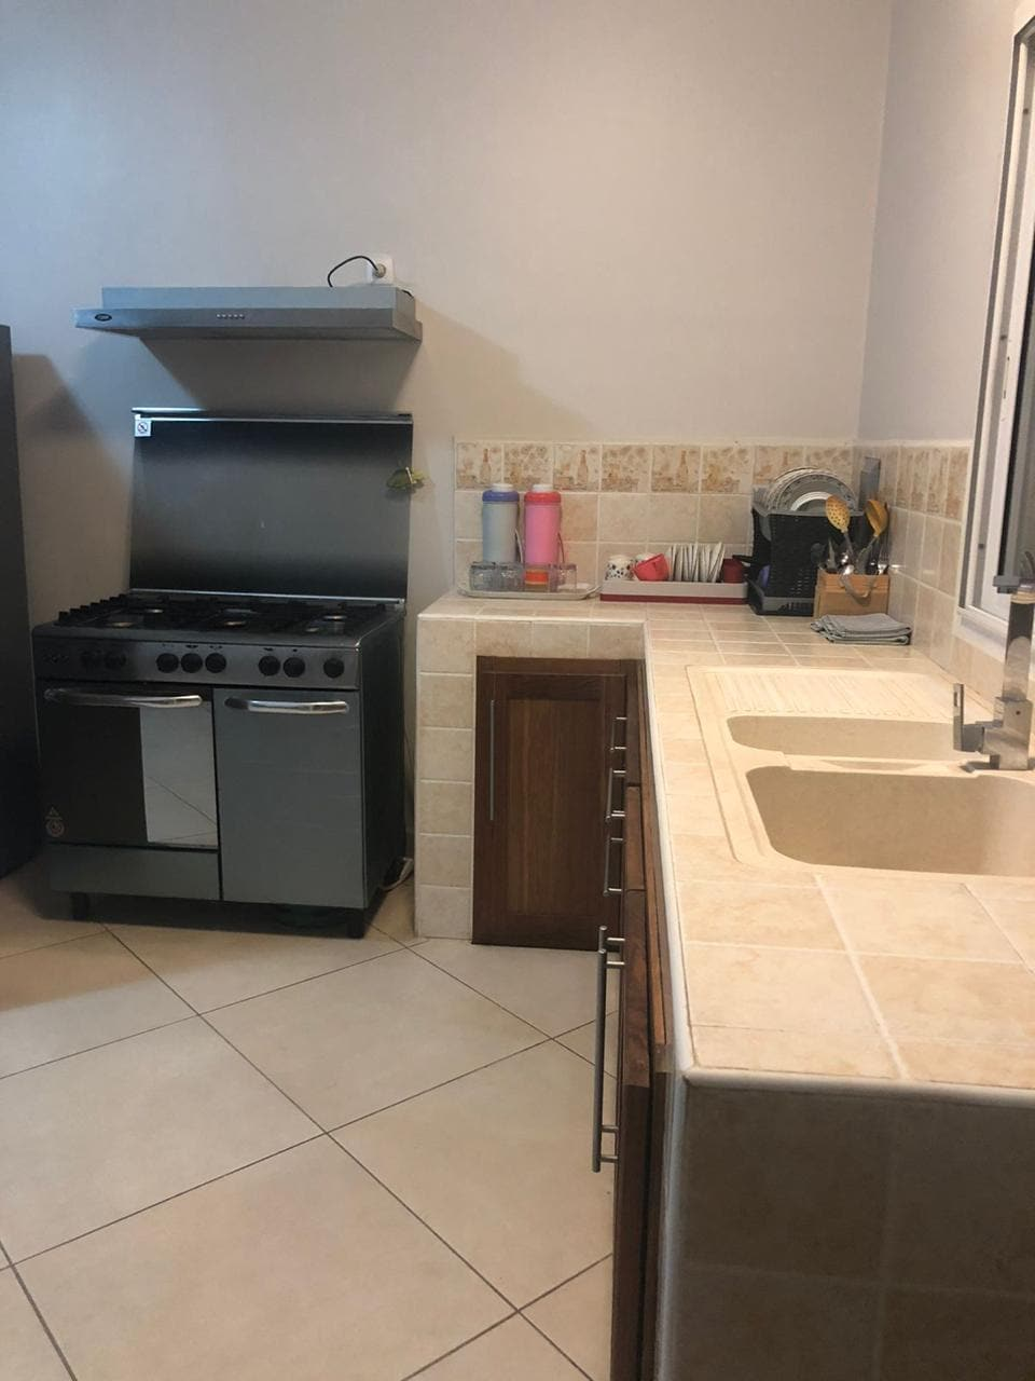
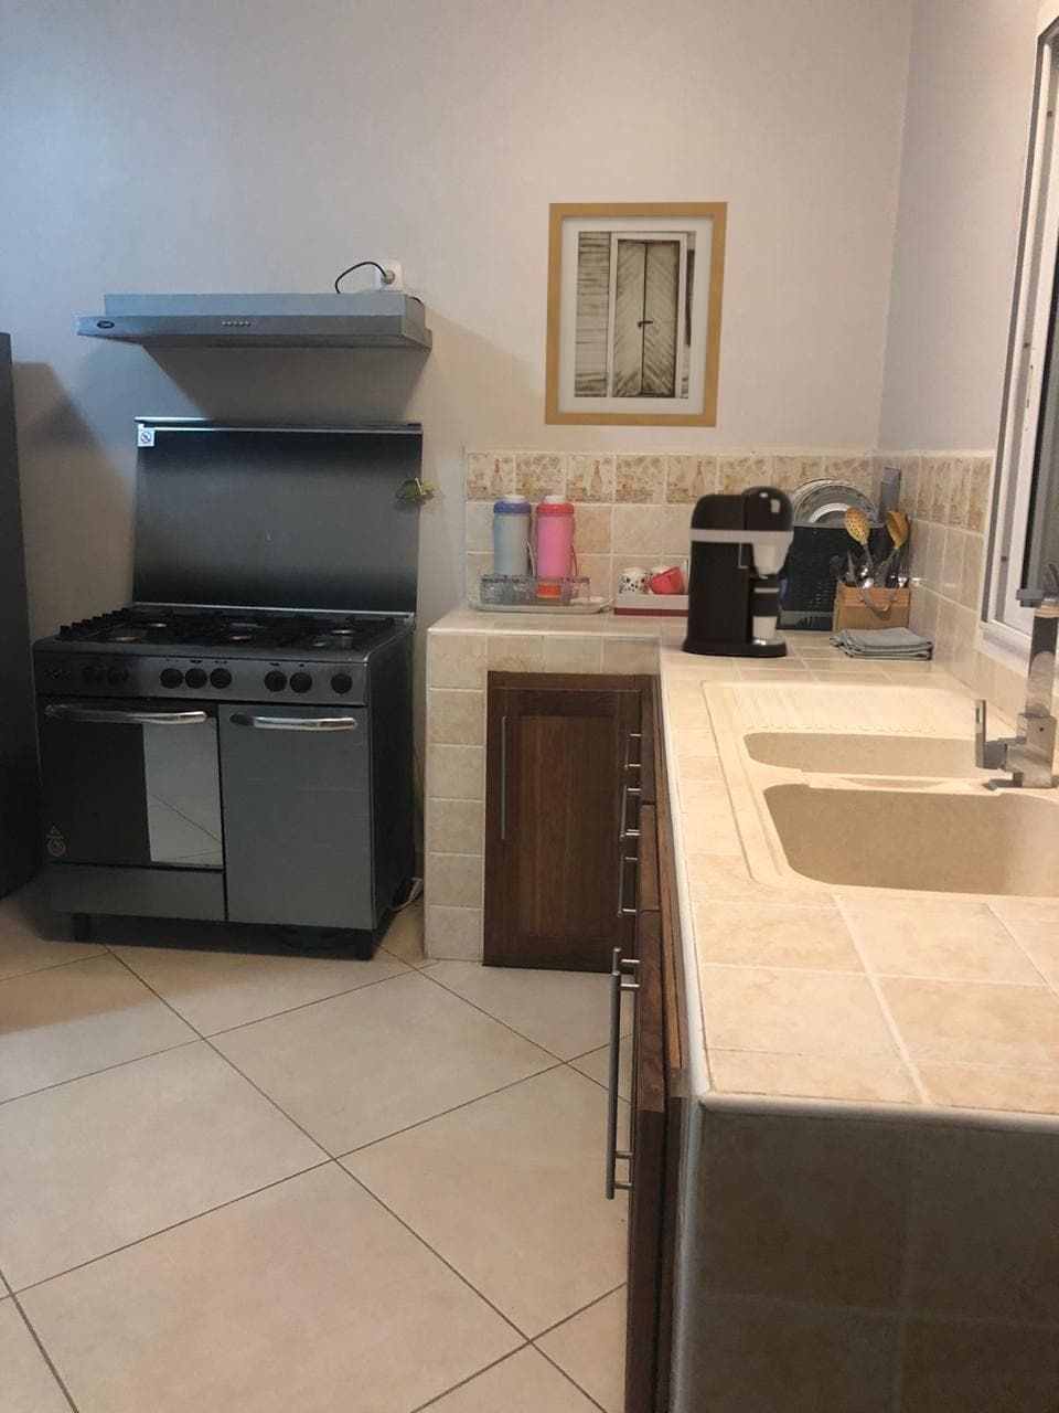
+ wall art [544,201,729,428]
+ coffee maker [681,485,795,658]
